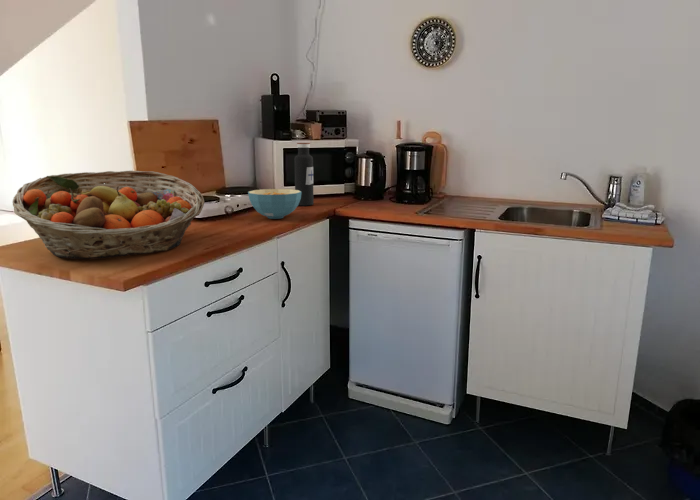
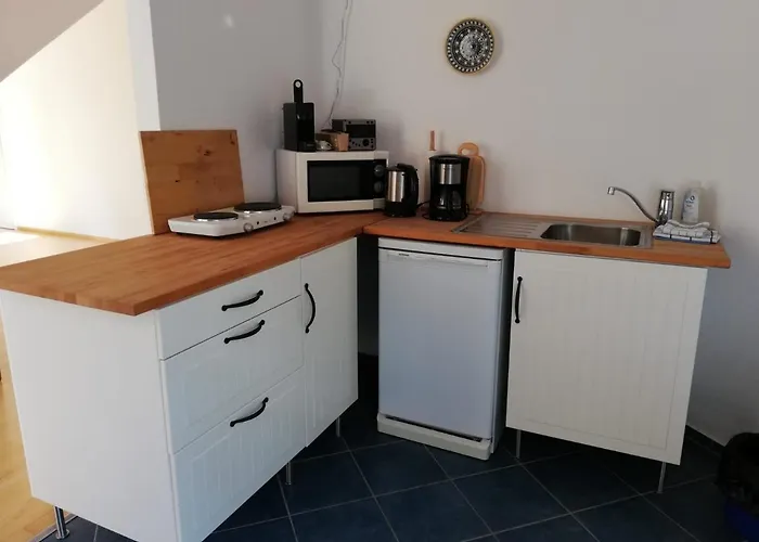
- fruit basket [12,170,205,260]
- water bottle [294,142,315,207]
- cereal bowl [247,188,301,220]
